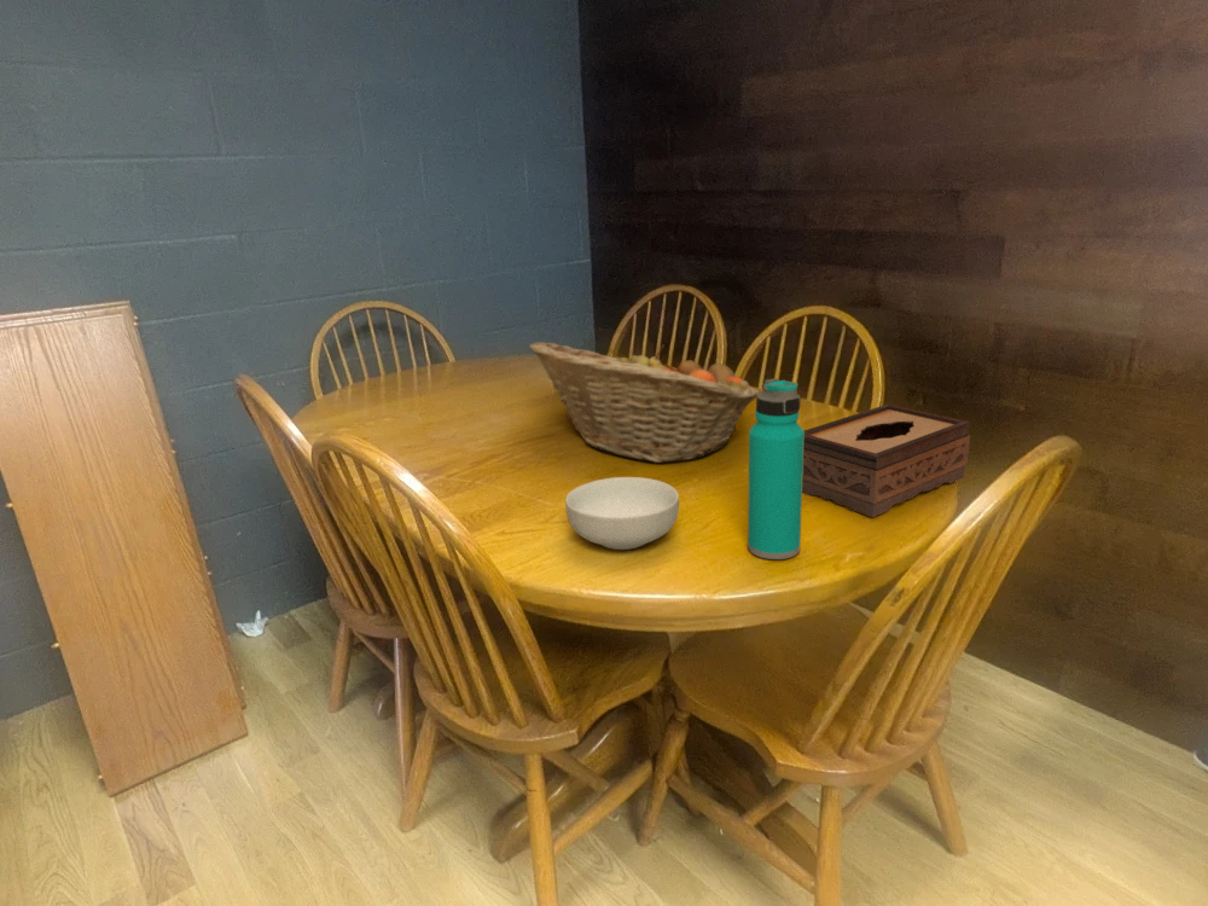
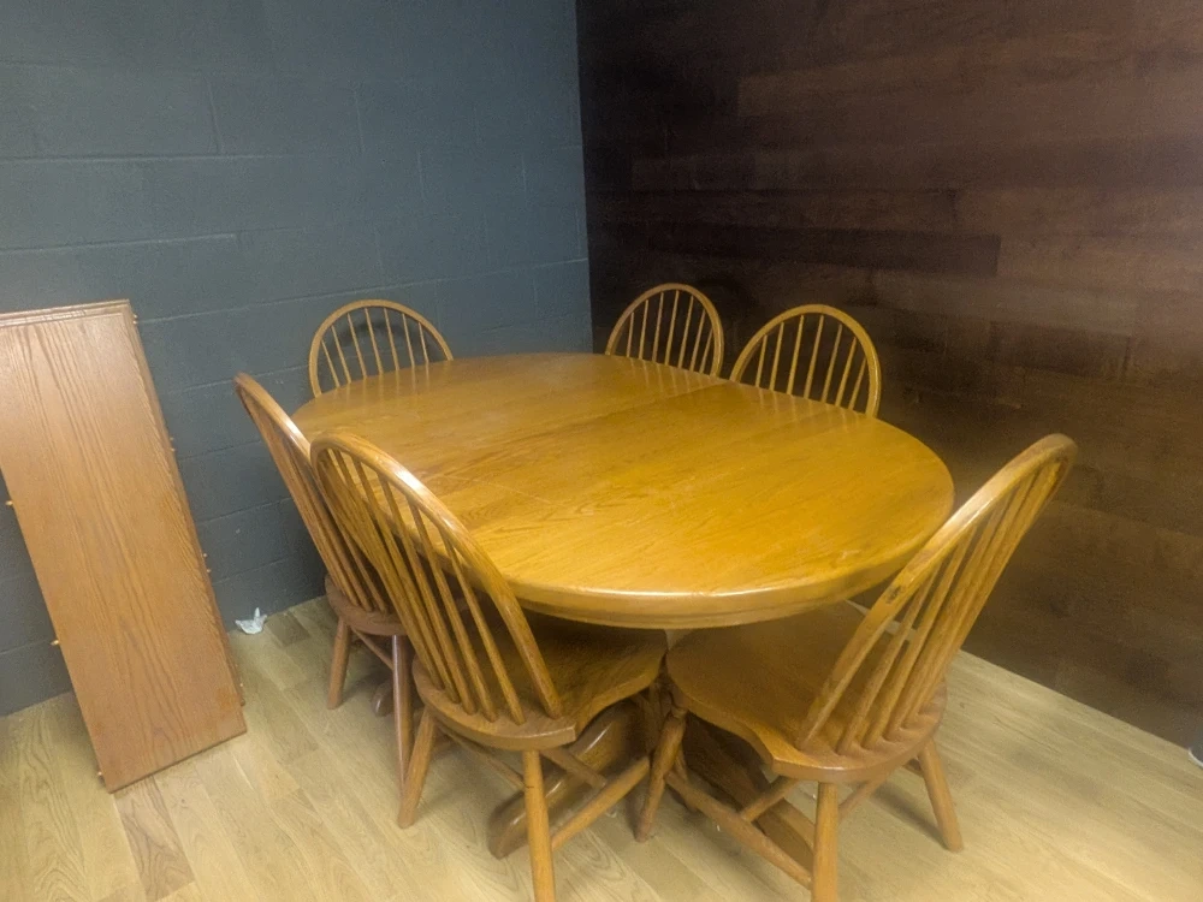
- cereal bowl [564,476,680,551]
- fruit basket [528,341,760,464]
- tissue box [802,403,971,518]
- water bottle [747,377,805,561]
